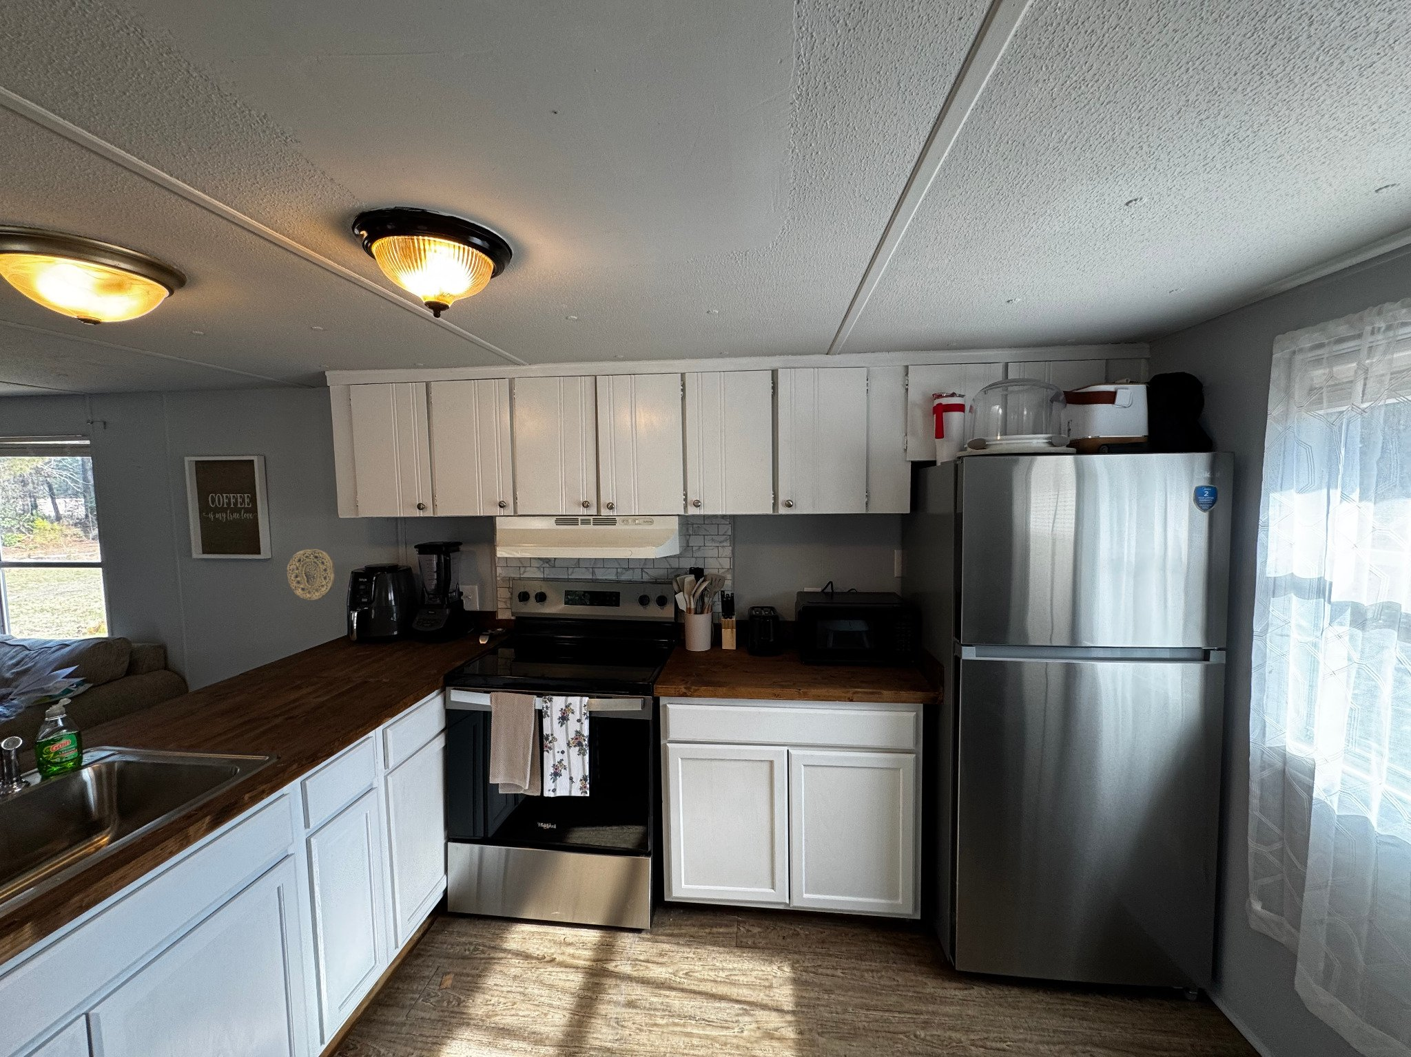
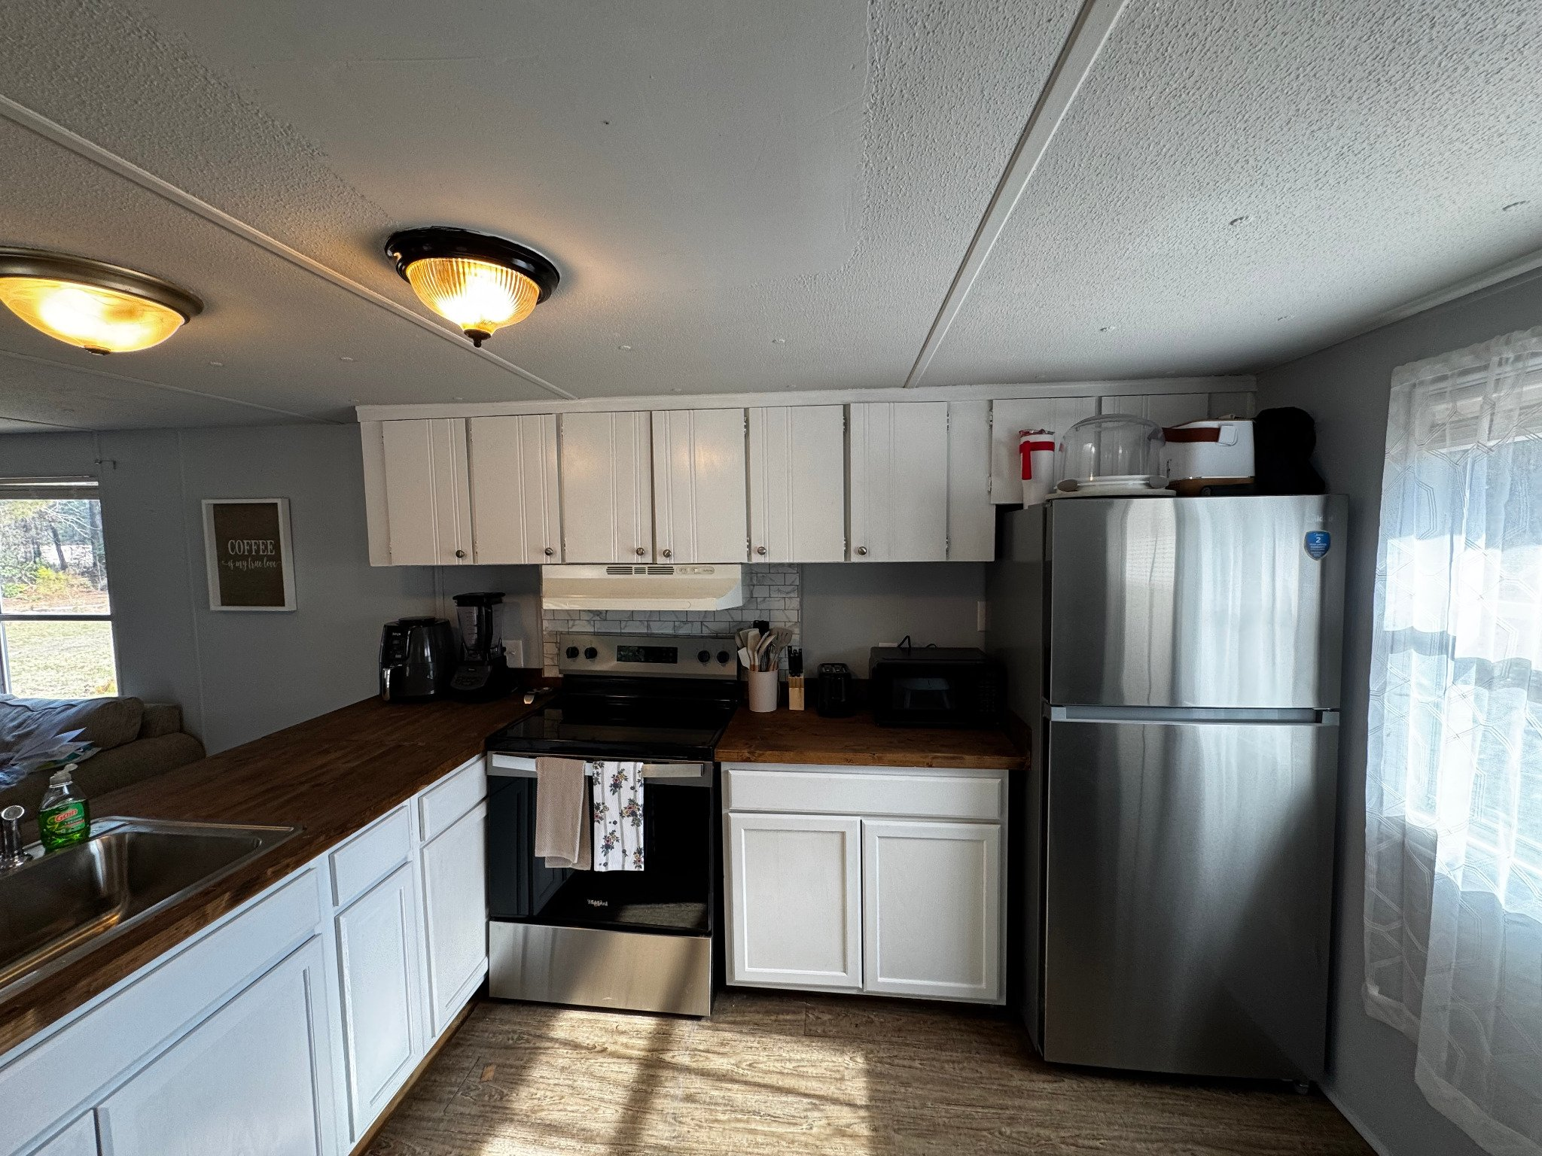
- decorative plate [287,548,334,601]
